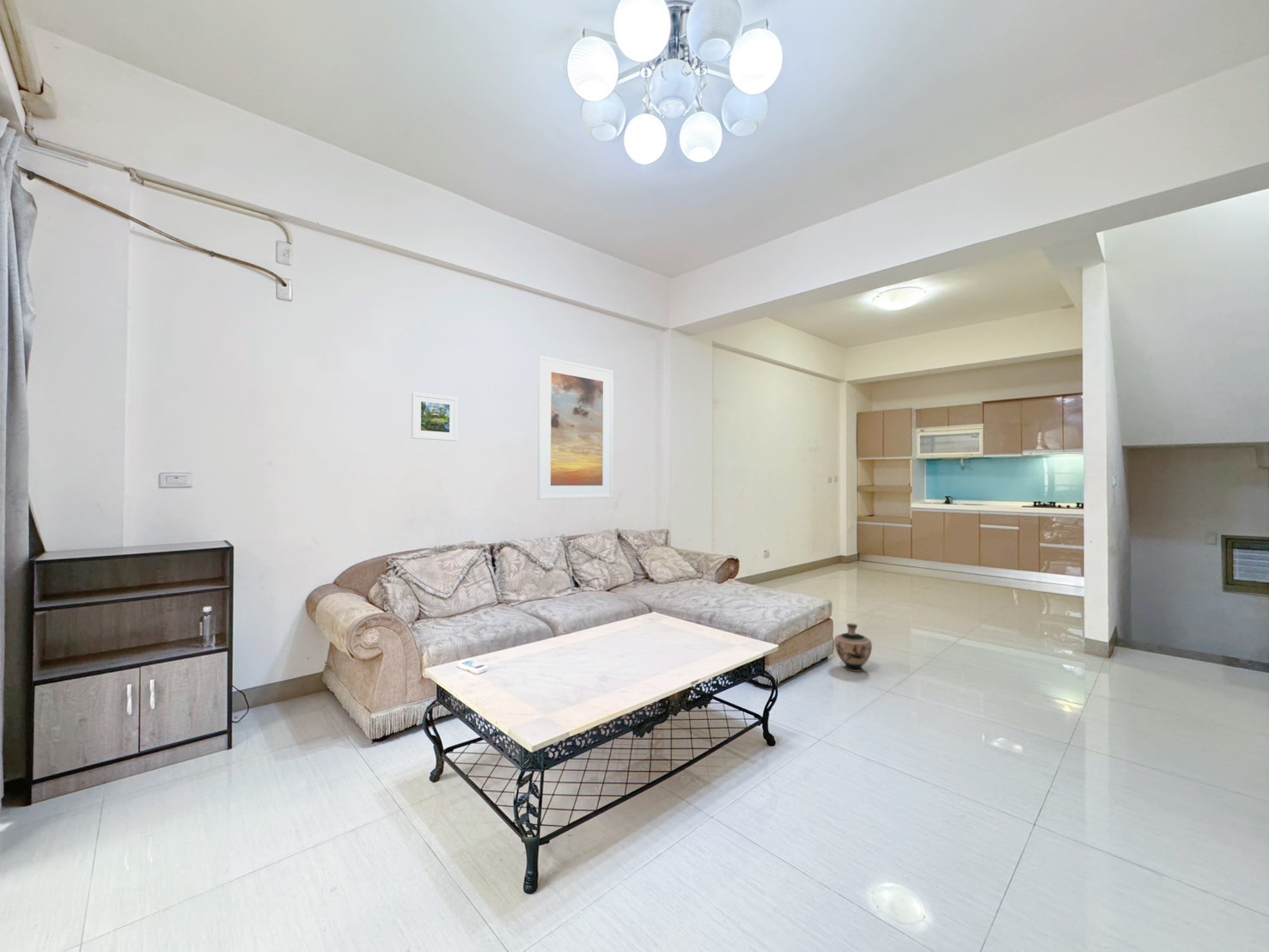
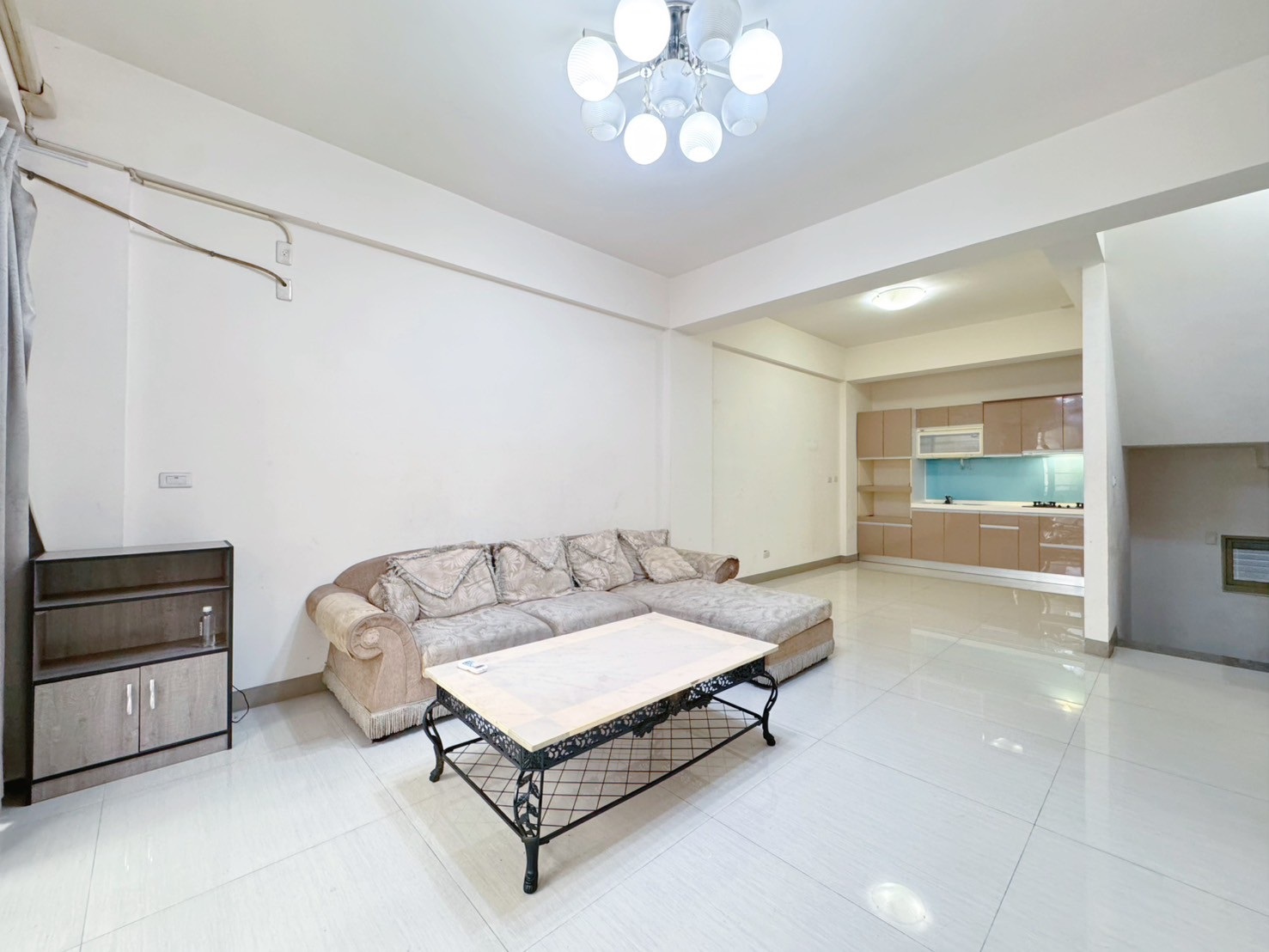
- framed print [411,391,459,442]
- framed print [537,355,614,501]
- ceramic jug [833,622,873,673]
